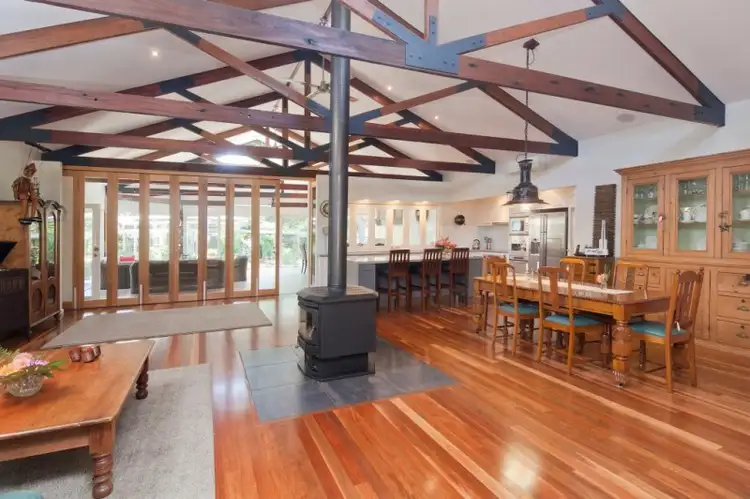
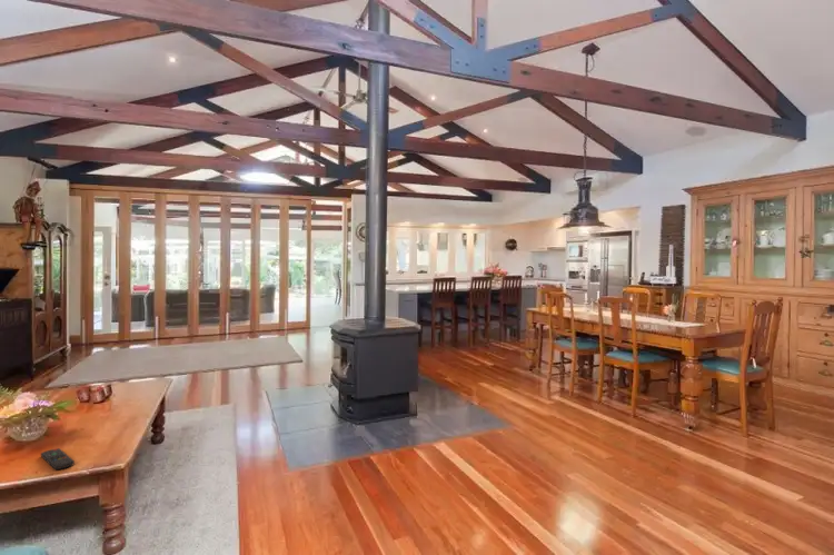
+ remote control [40,447,76,470]
